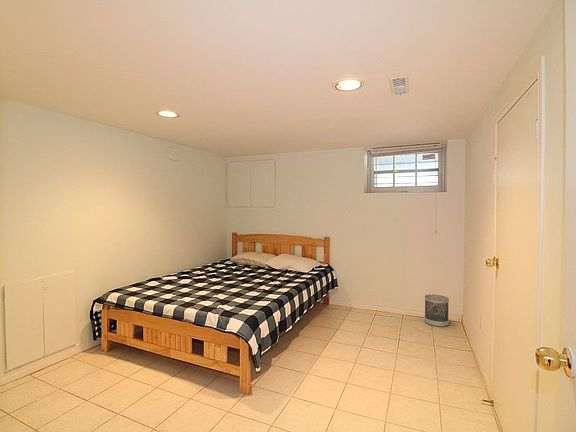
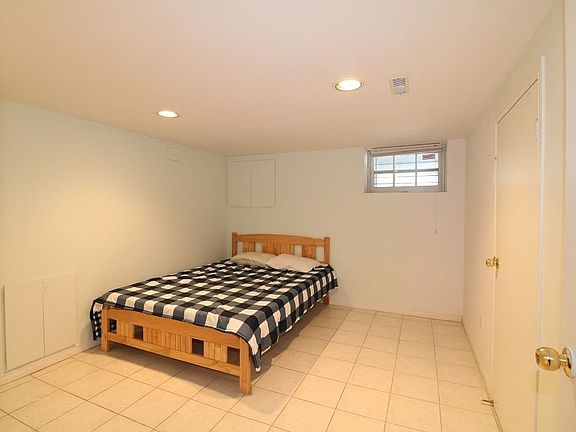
- wastebasket [424,294,450,328]
